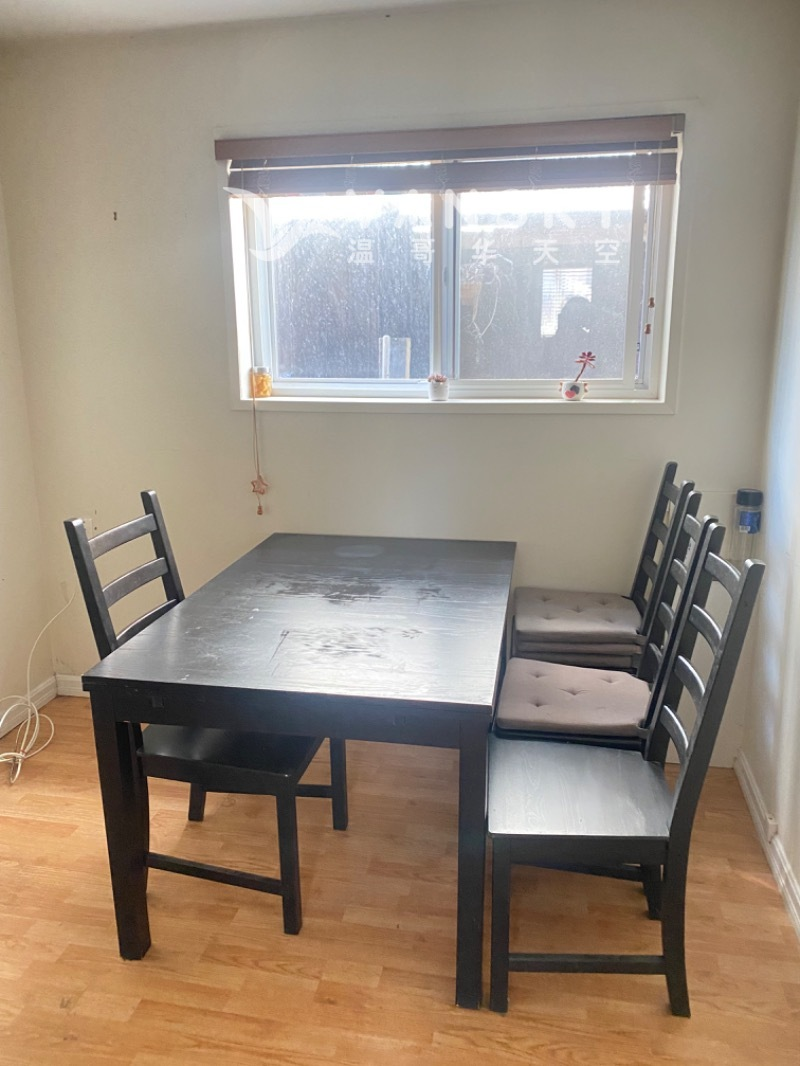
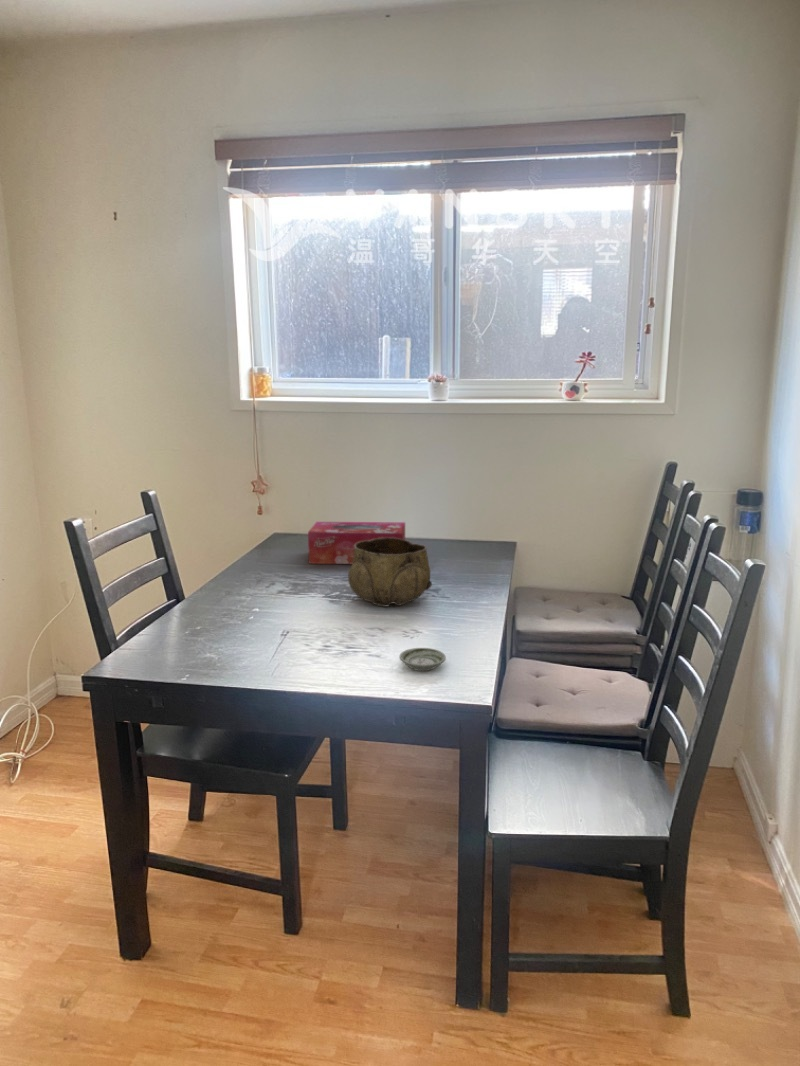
+ tissue box [307,521,406,565]
+ saucer [398,647,447,672]
+ decorative bowl [347,538,433,608]
